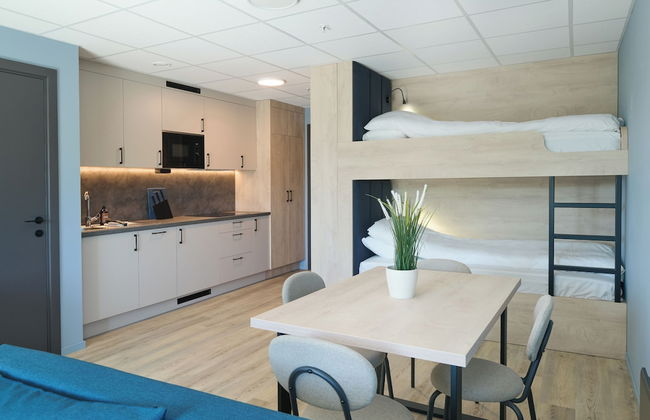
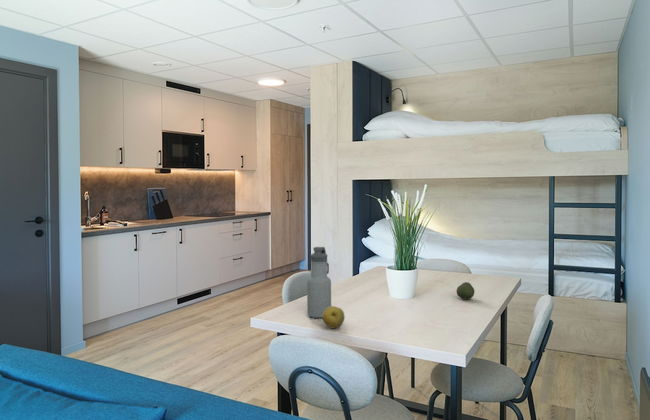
+ fruit [455,281,475,301]
+ fruit [322,305,346,329]
+ water bottle [306,246,332,319]
